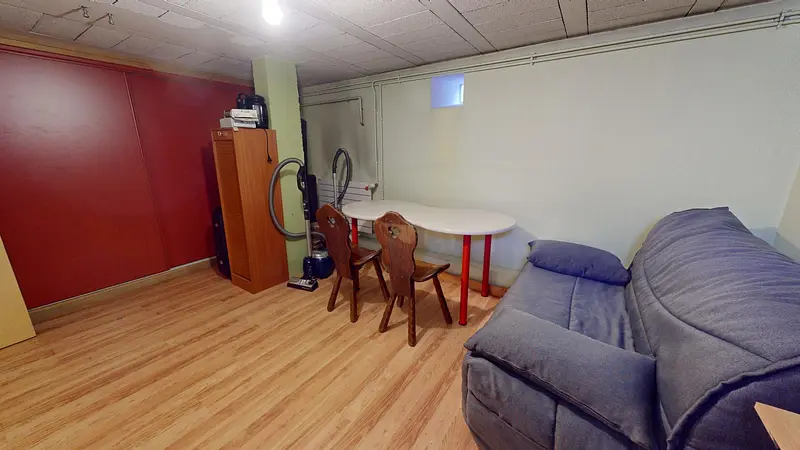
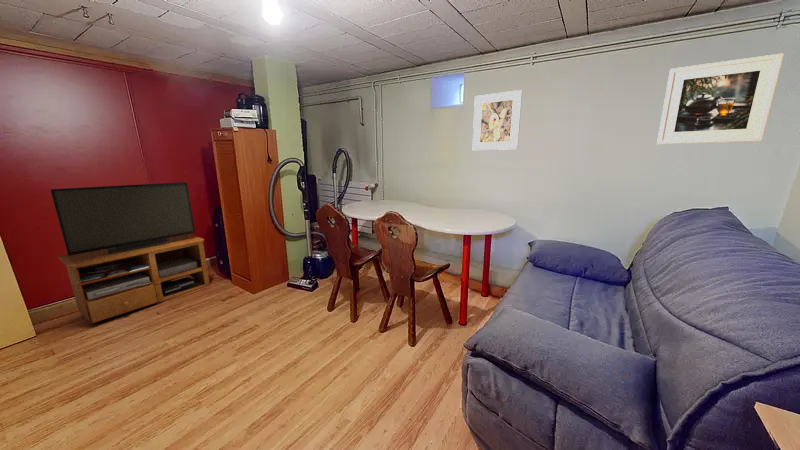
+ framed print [472,89,523,151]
+ tv stand [49,181,211,325]
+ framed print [656,52,785,145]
